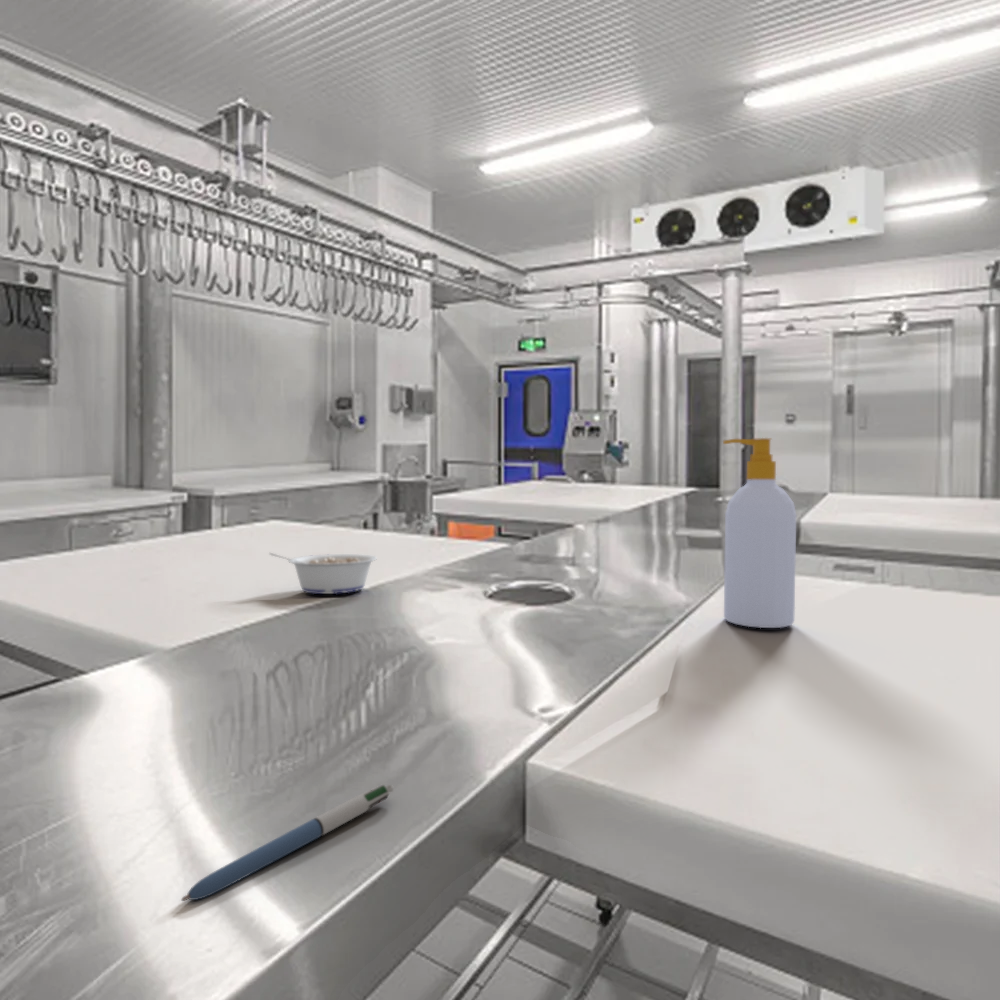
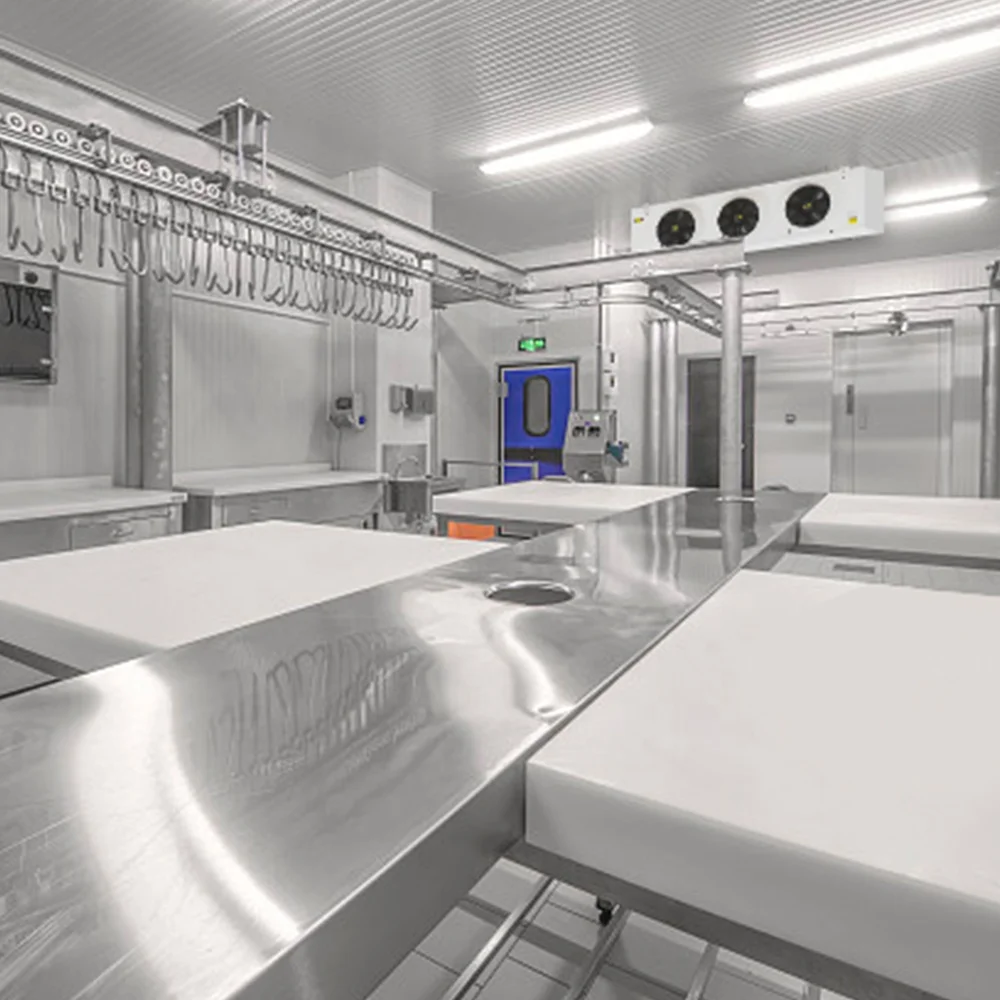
- soap bottle [722,437,797,629]
- legume [268,552,378,595]
- pen [180,783,395,902]
